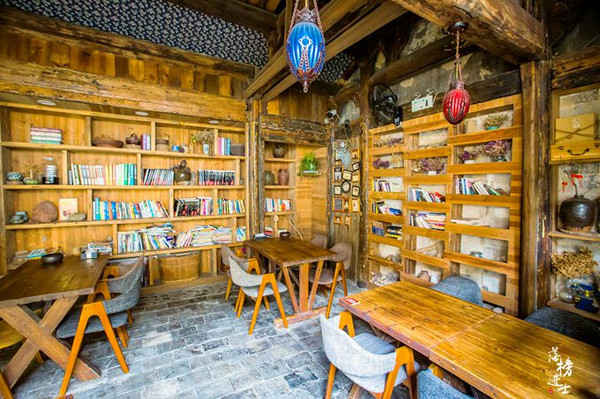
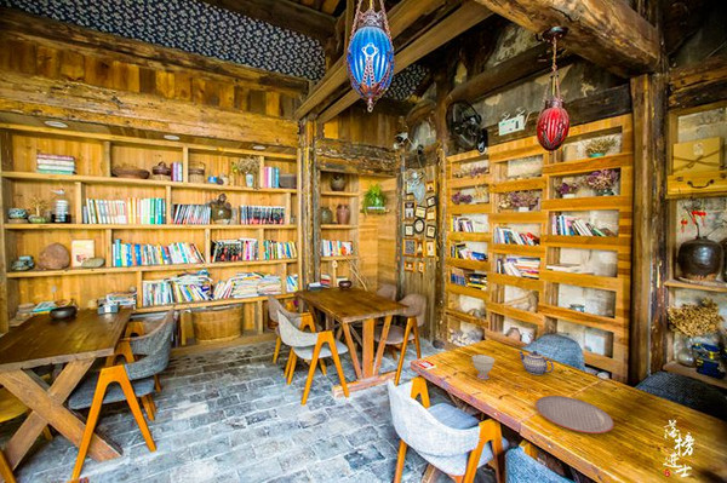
+ teacup [468,353,496,380]
+ plate [534,395,614,435]
+ teapot [517,350,555,376]
